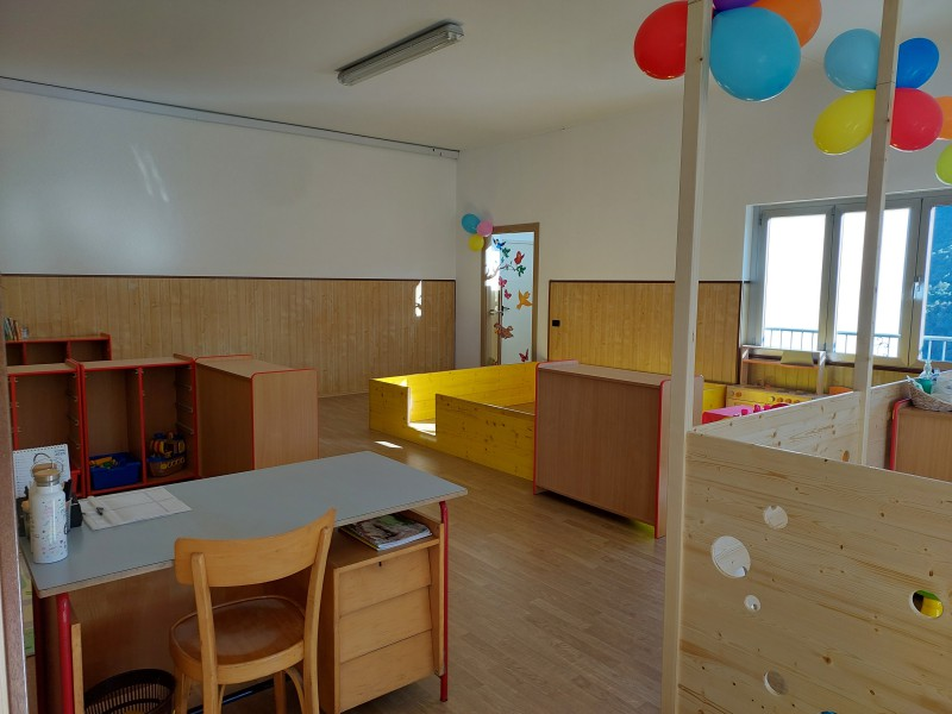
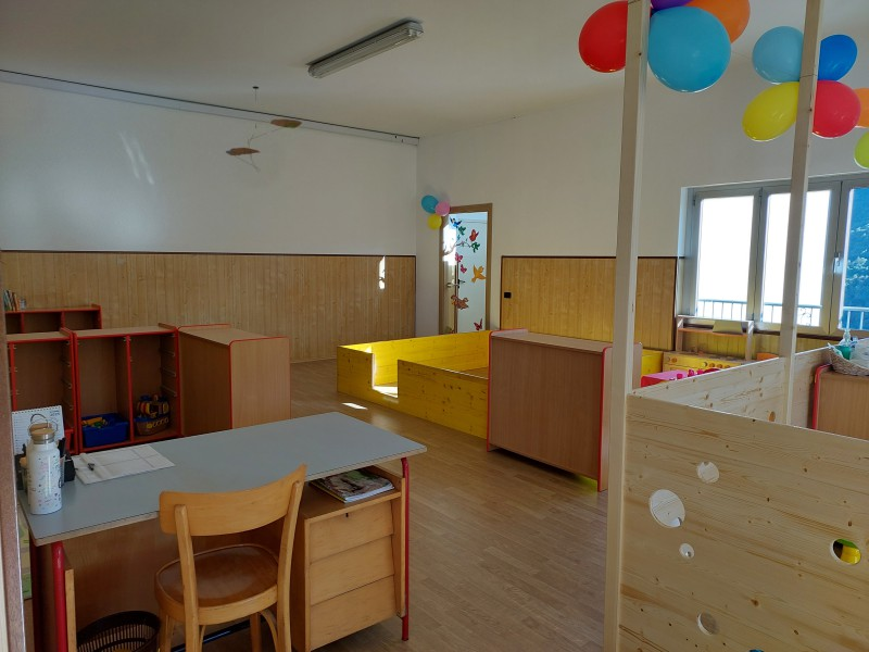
+ ceiling mobile [225,85,303,172]
